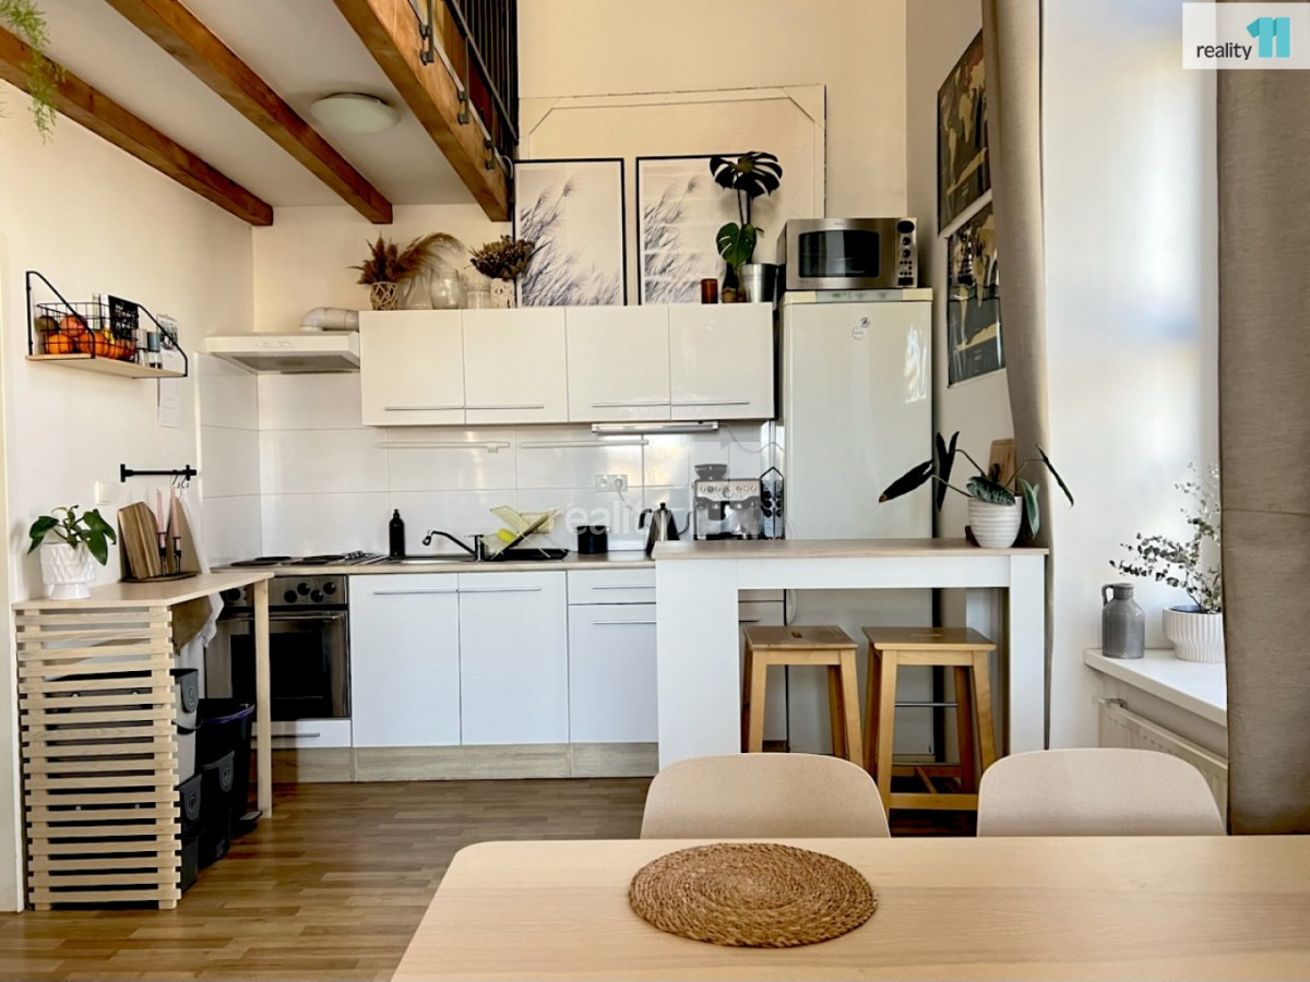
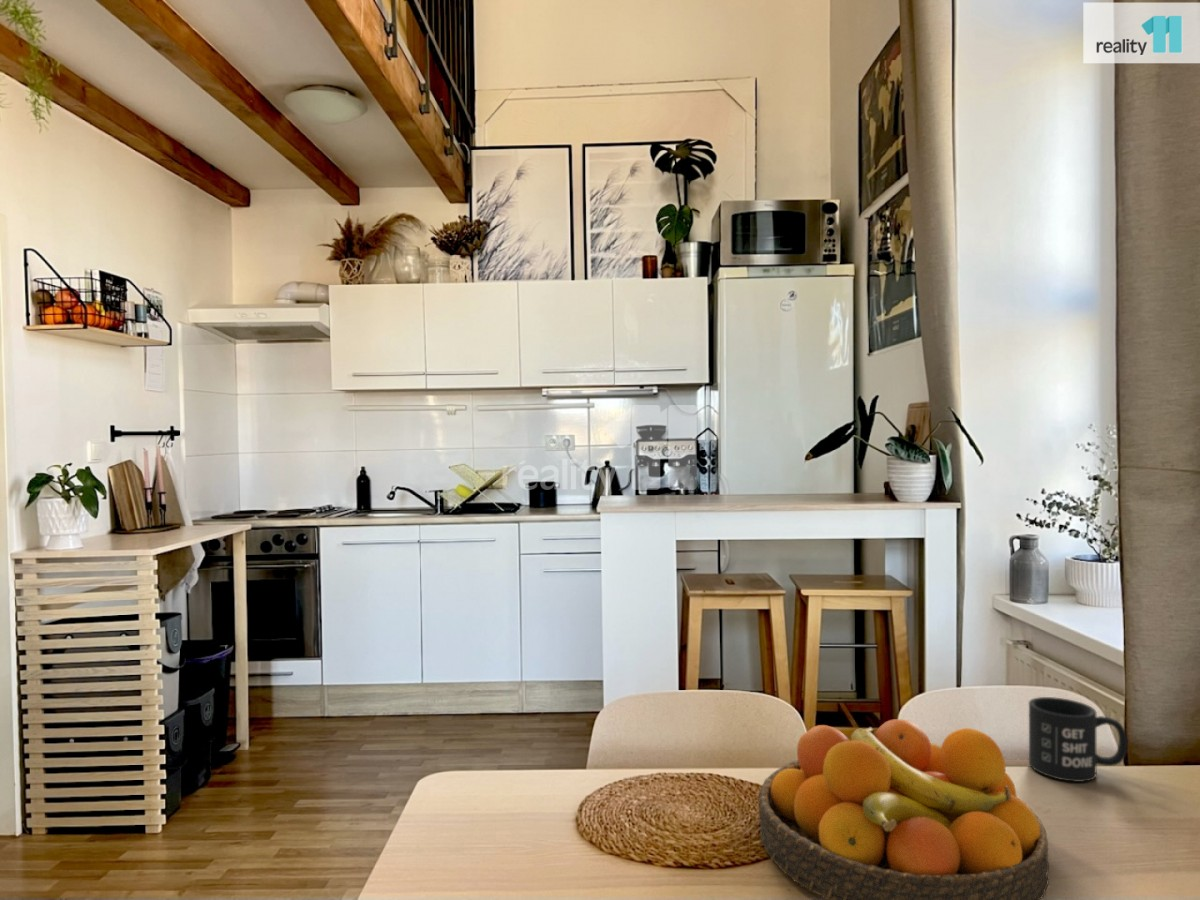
+ mug [1028,696,1128,783]
+ fruit bowl [757,718,1050,900]
